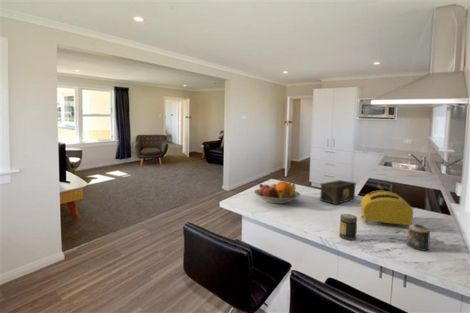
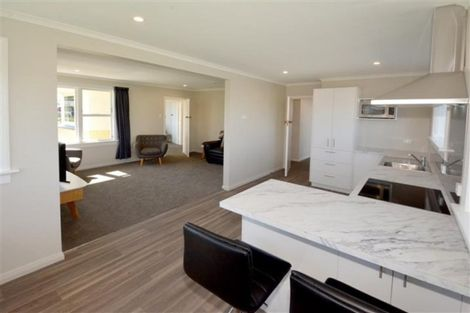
- candle [404,223,431,251]
- fruit bowl [253,180,301,204]
- ammunition box [319,179,357,205]
- jar [338,213,358,241]
- toaster [360,190,414,229]
